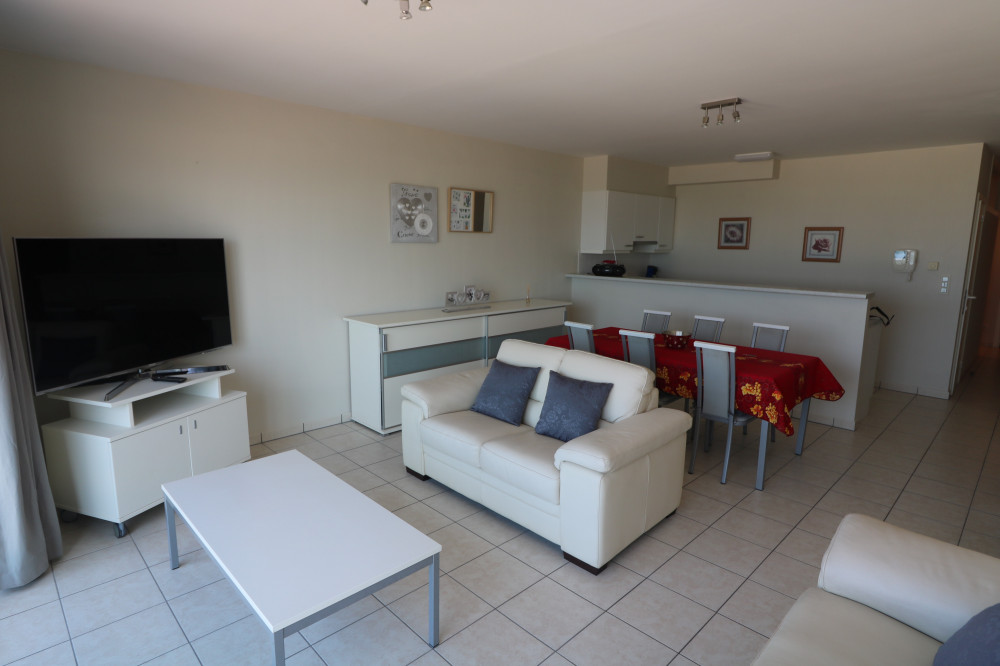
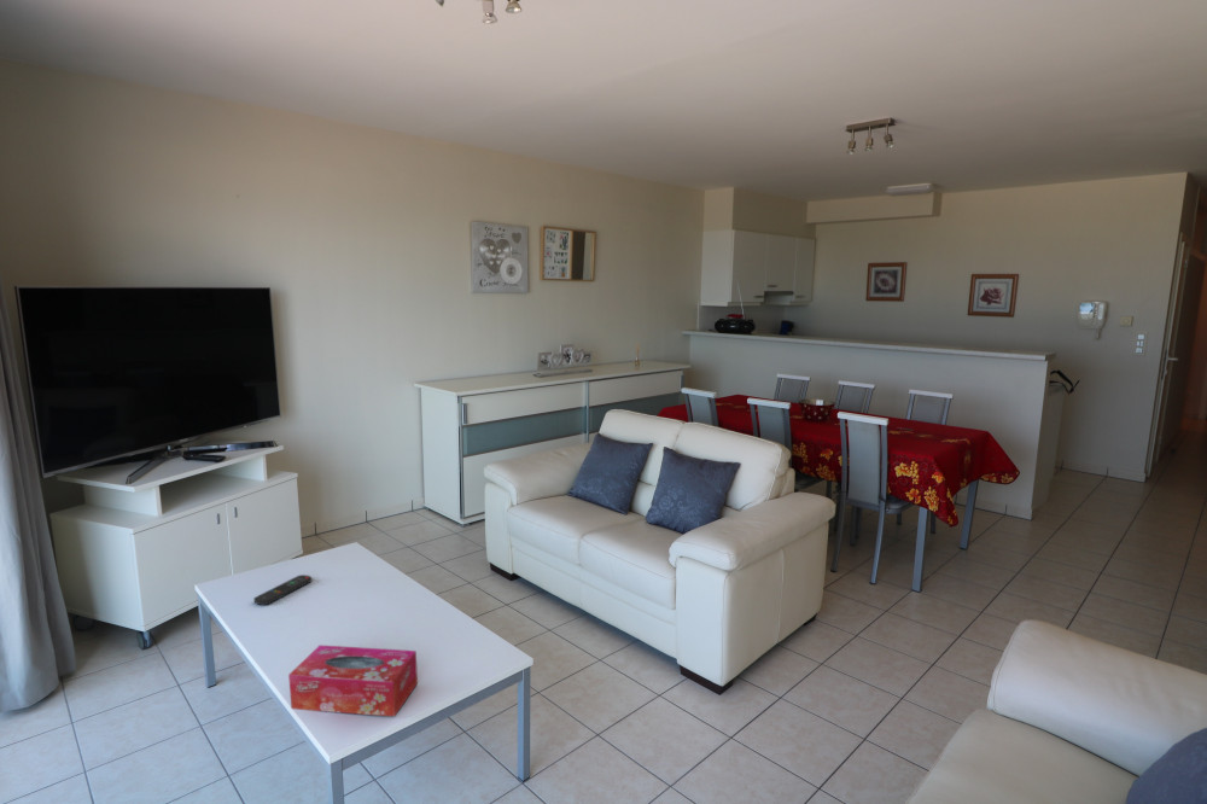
+ remote control [252,573,313,606]
+ tissue box [287,643,419,718]
